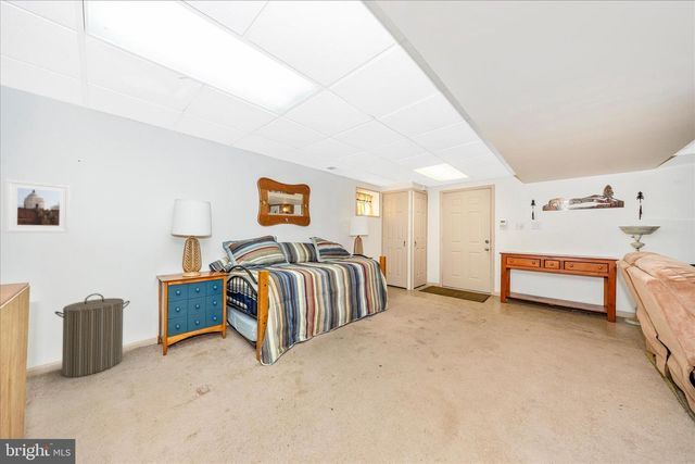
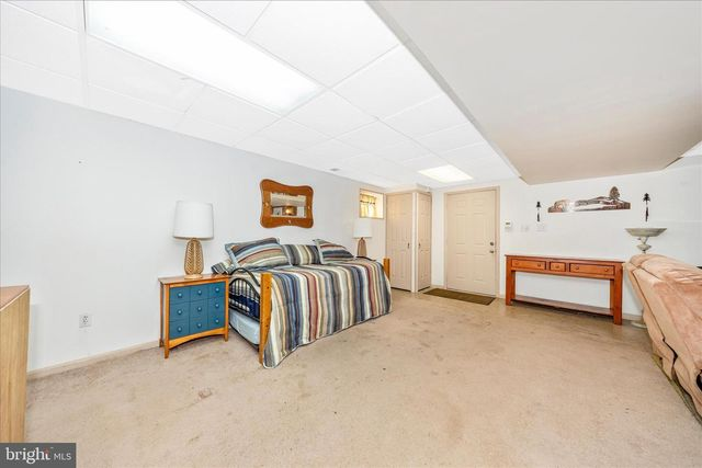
- laundry hamper [54,292,131,378]
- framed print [3,178,72,234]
